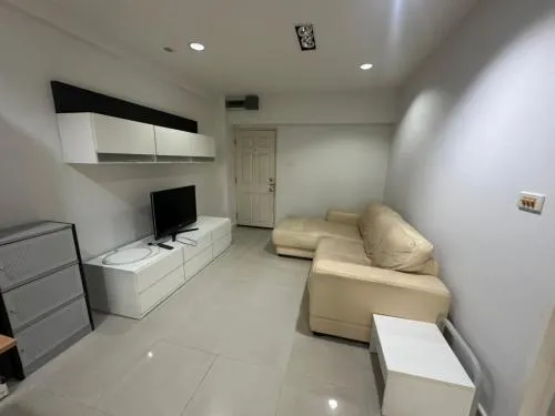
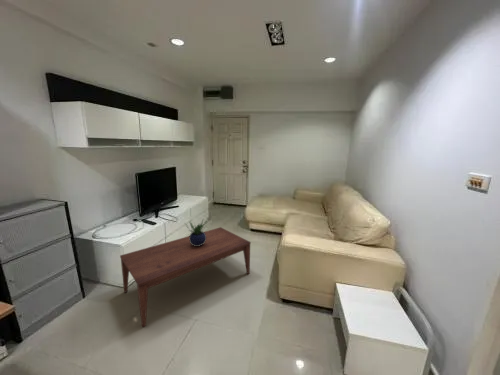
+ coffee table [119,226,252,328]
+ potted plant [184,216,208,246]
